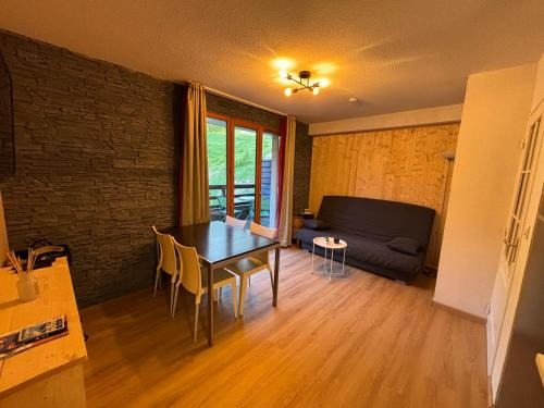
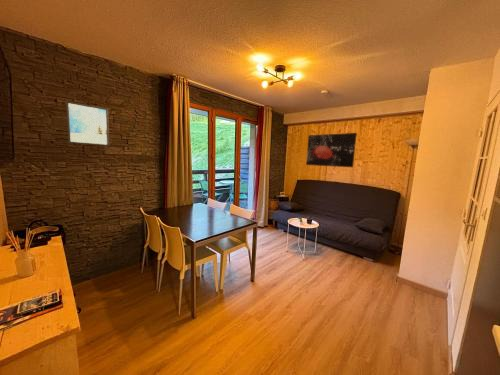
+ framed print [65,100,110,147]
+ wall art [305,132,358,168]
